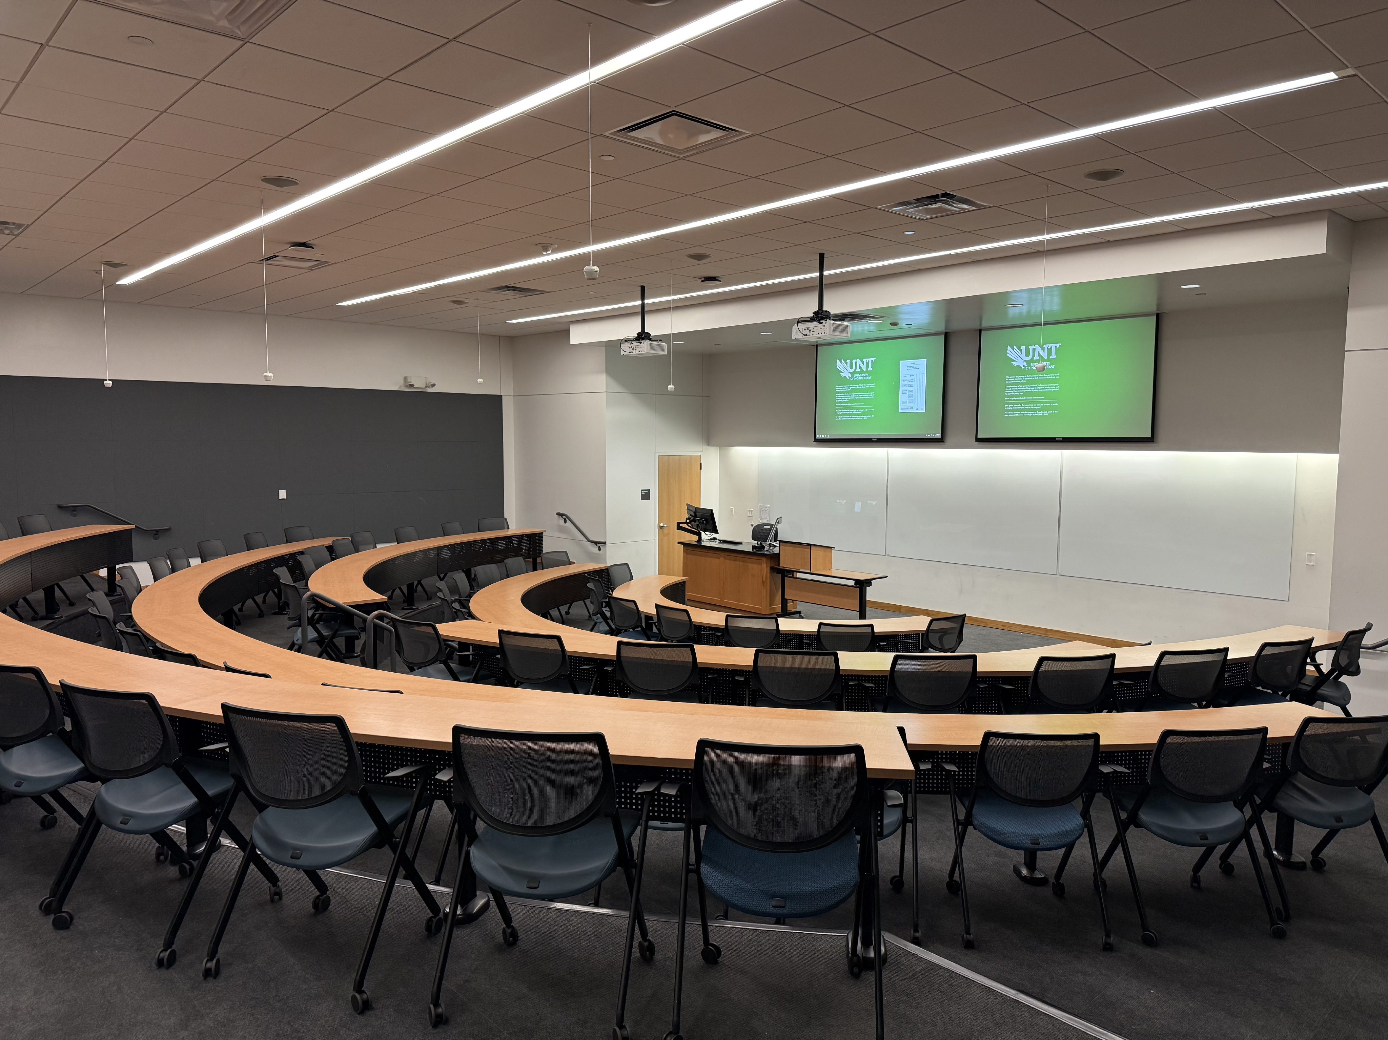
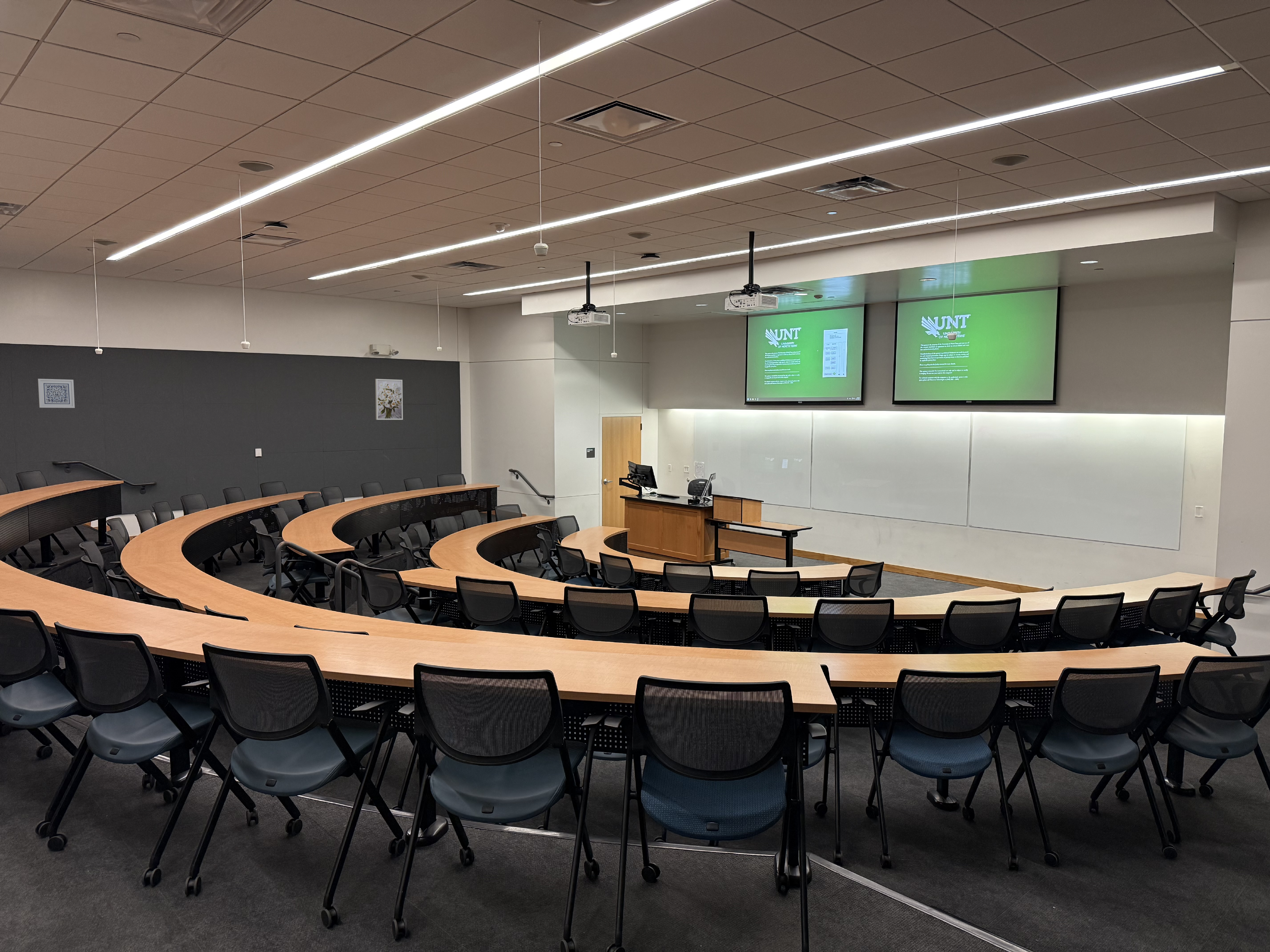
+ wall art [375,379,403,420]
+ wall art [38,378,75,408]
